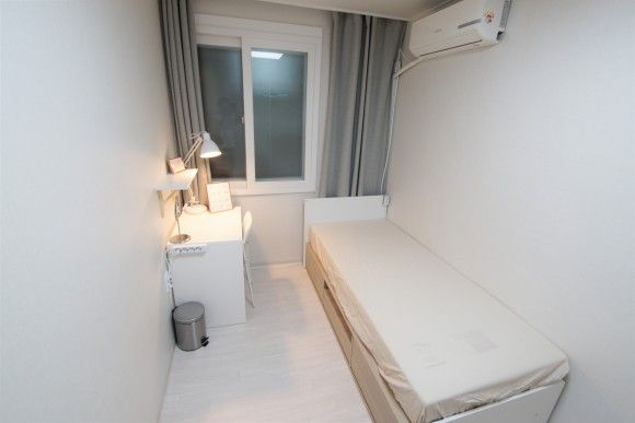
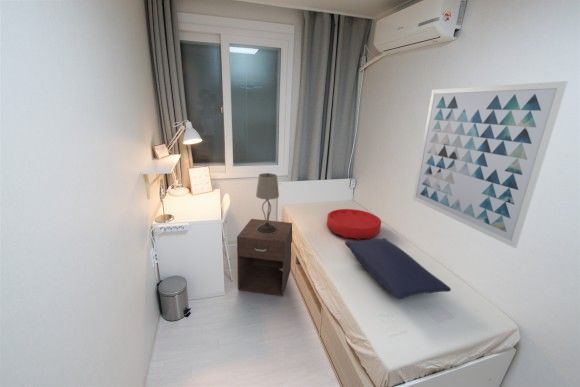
+ nightstand [236,218,293,297]
+ table lamp [255,172,280,234]
+ wall art [412,80,569,249]
+ pillow [344,237,452,300]
+ cushion [326,208,382,241]
